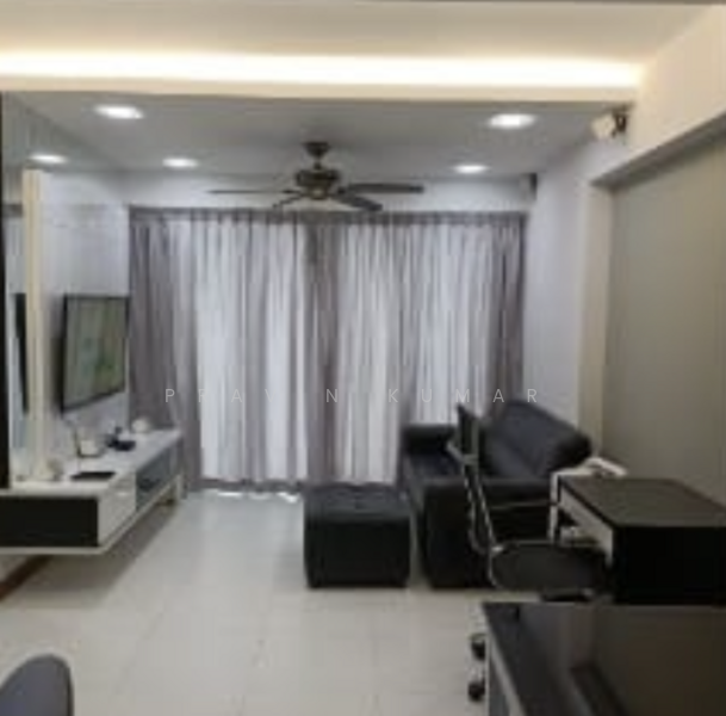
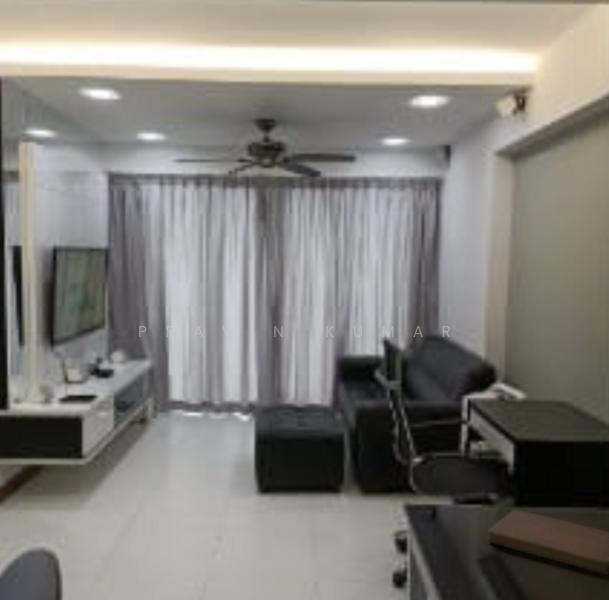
+ notebook [487,509,609,576]
